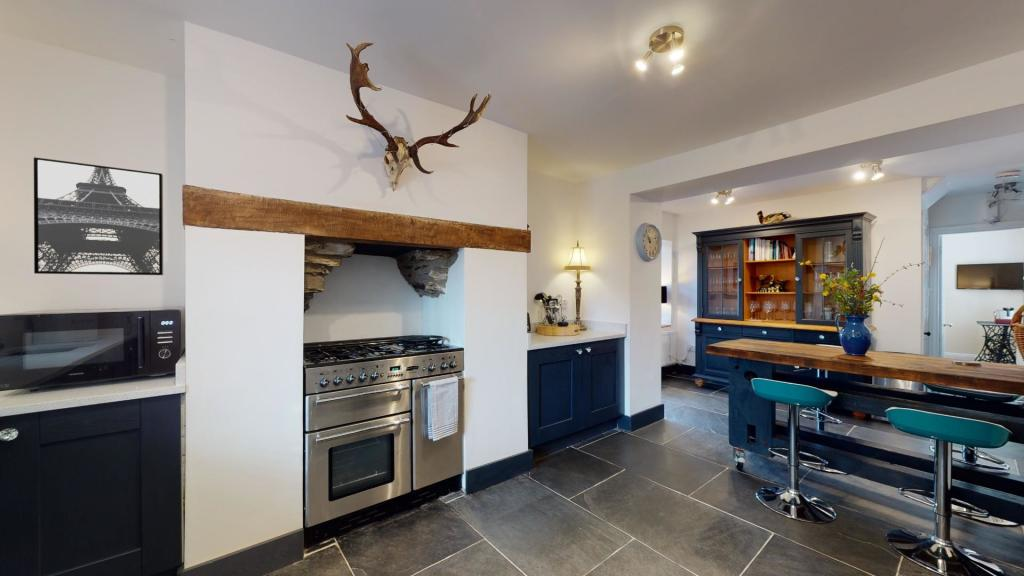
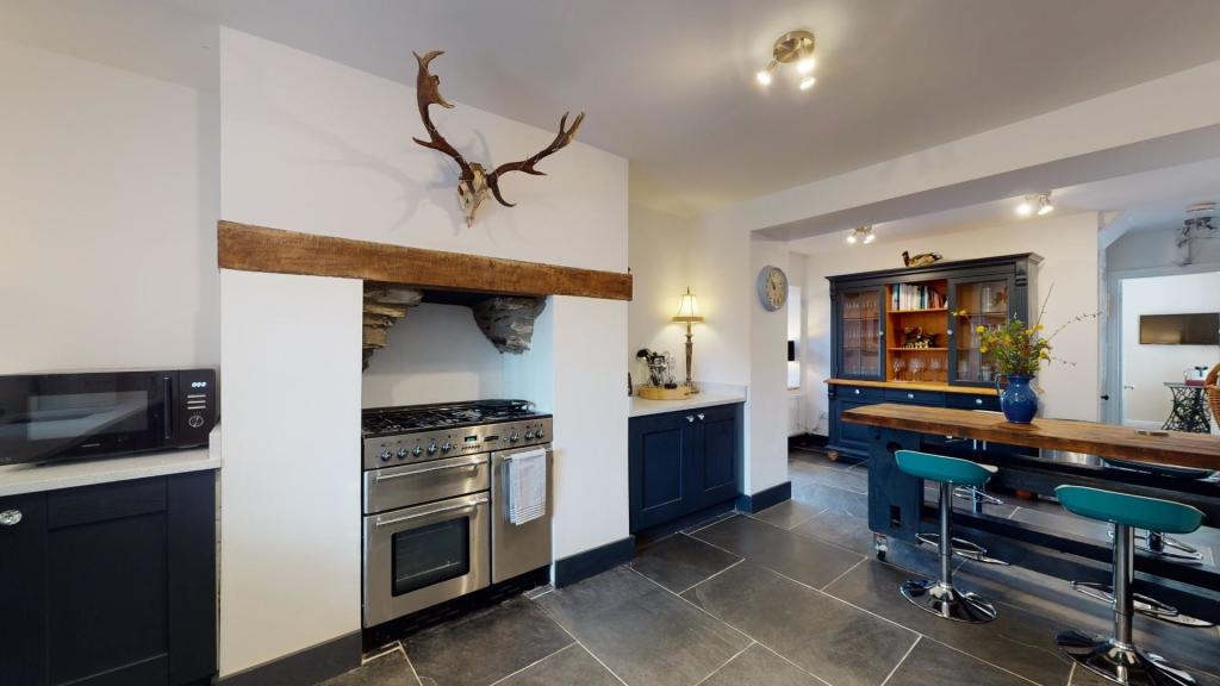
- wall art [33,156,164,276]
